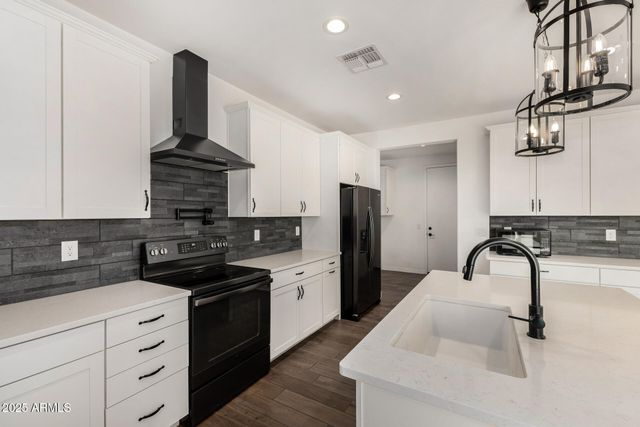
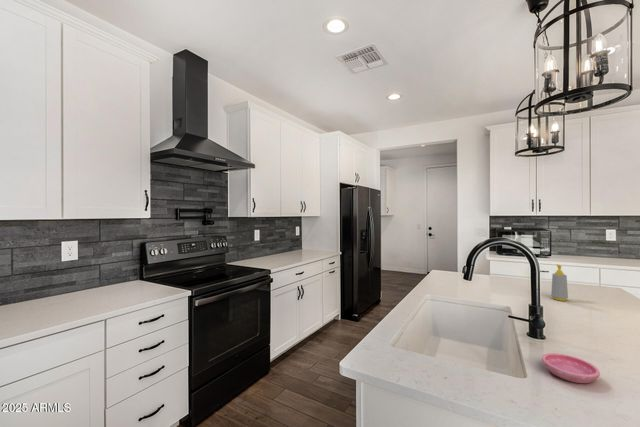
+ saucer [541,352,601,384]
+ soap bottle [550,263,569,302]
